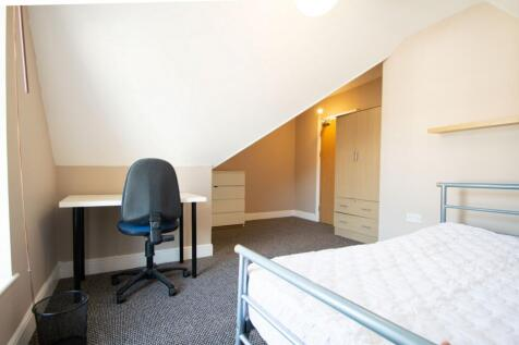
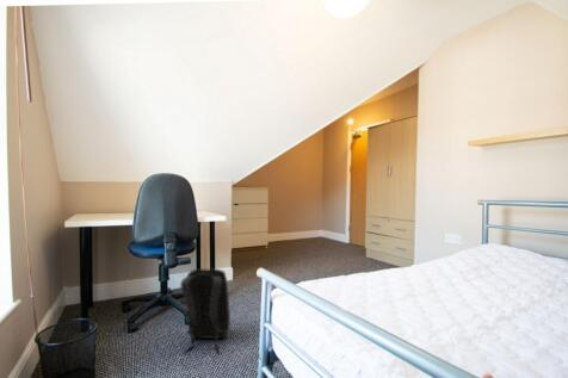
+ backpack [179,268,231,357]
